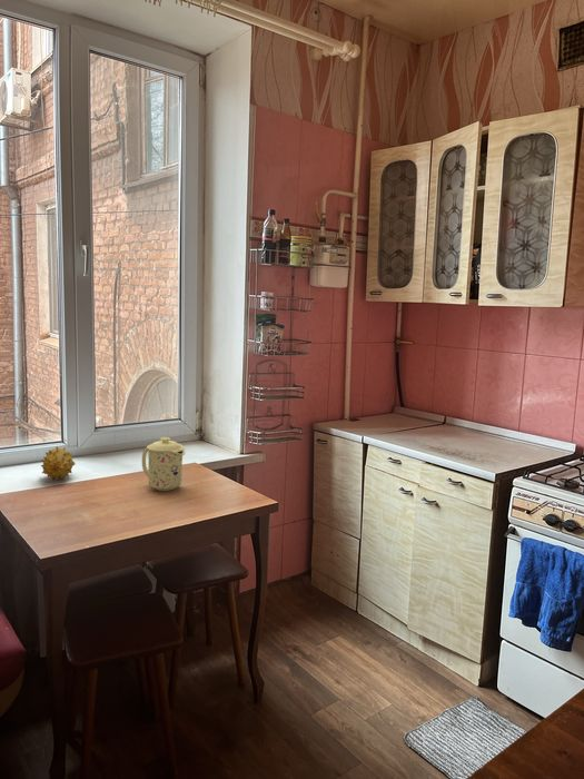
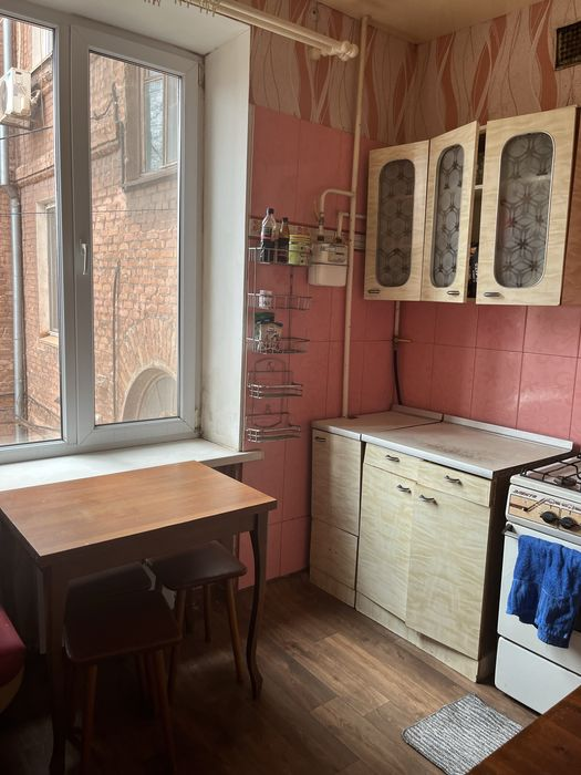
- fruit [40,446,76,481]
- mug [141,436,186,492]
